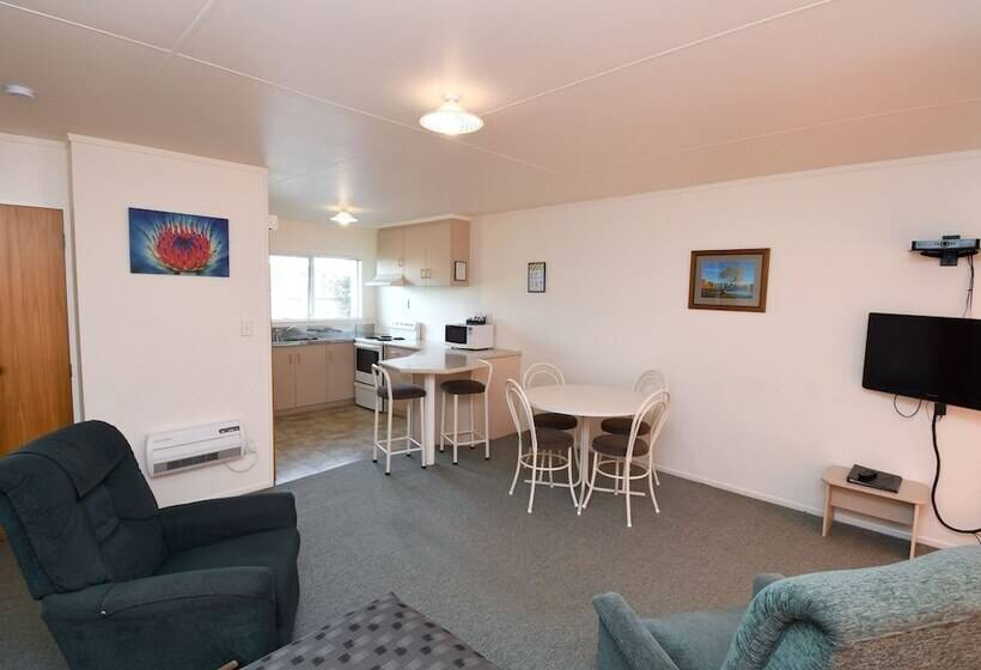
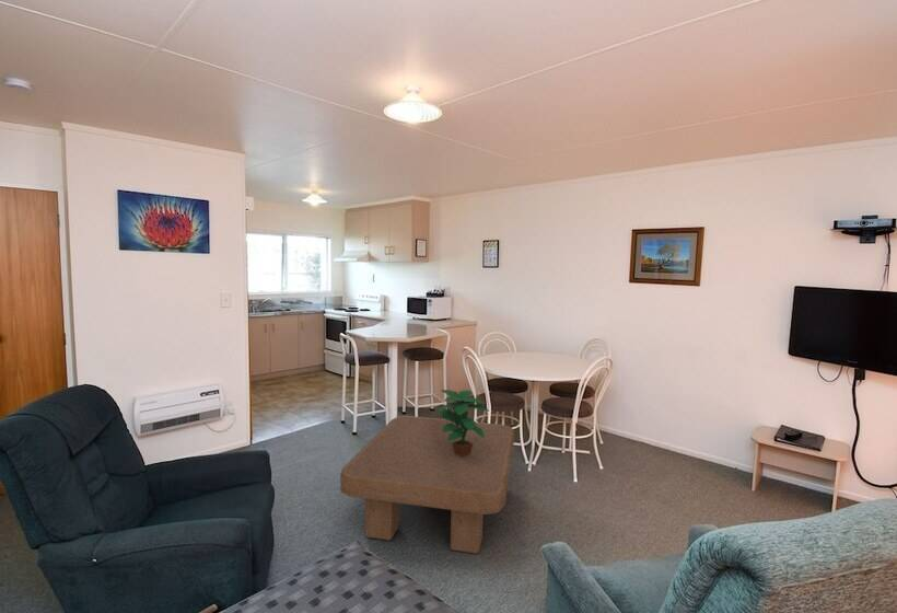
+ potted plant [433,389,491,456]
+ coffee table [339,415,515,555]
